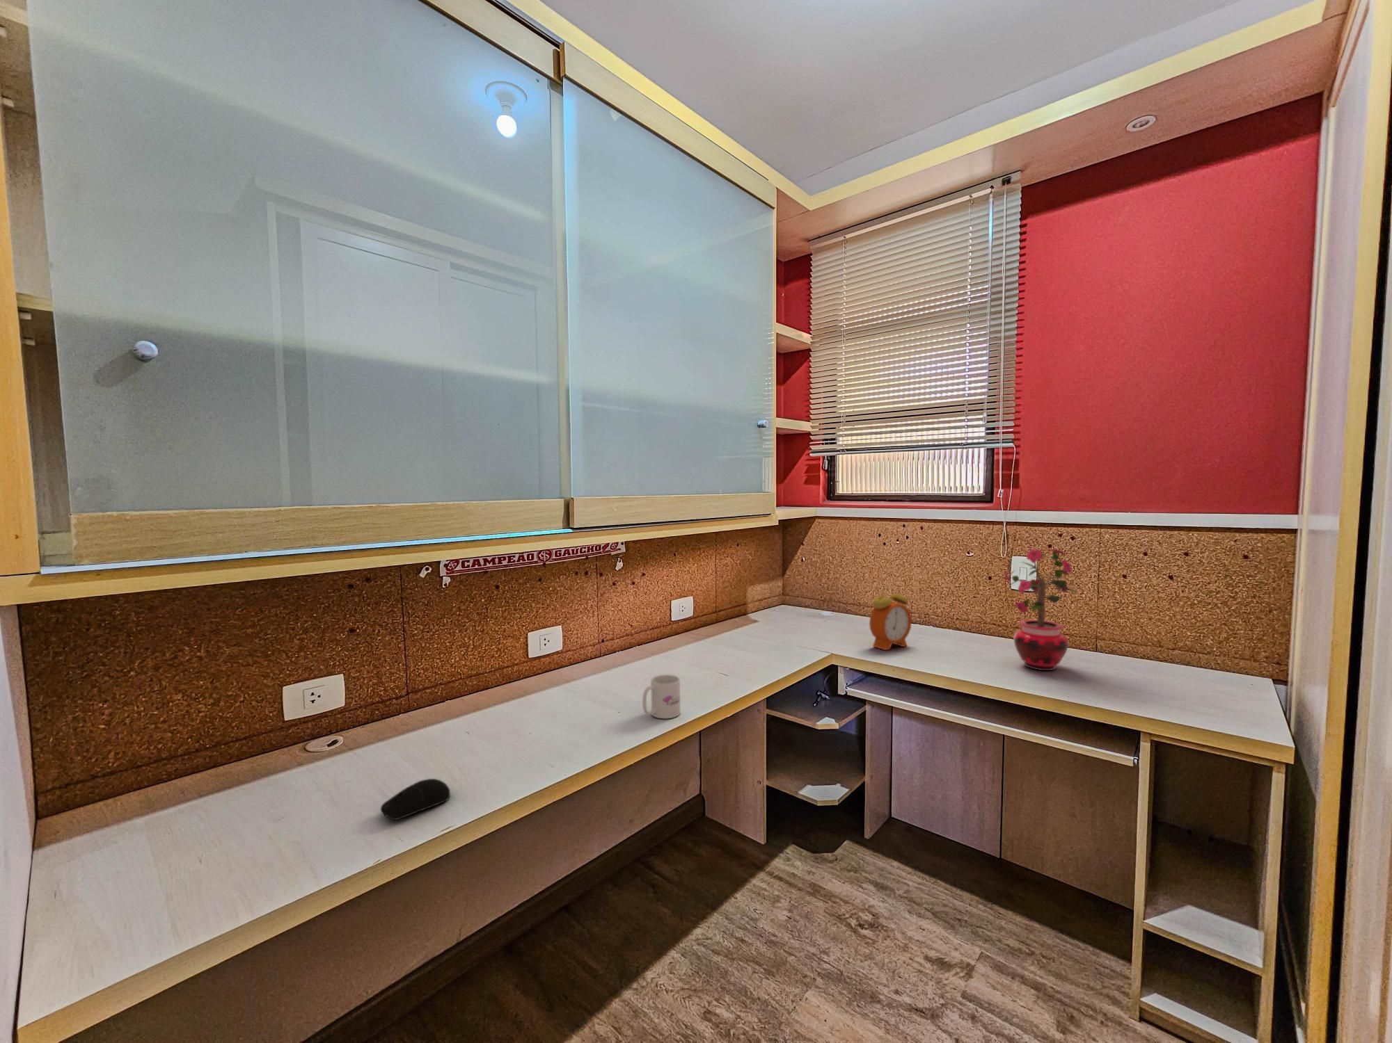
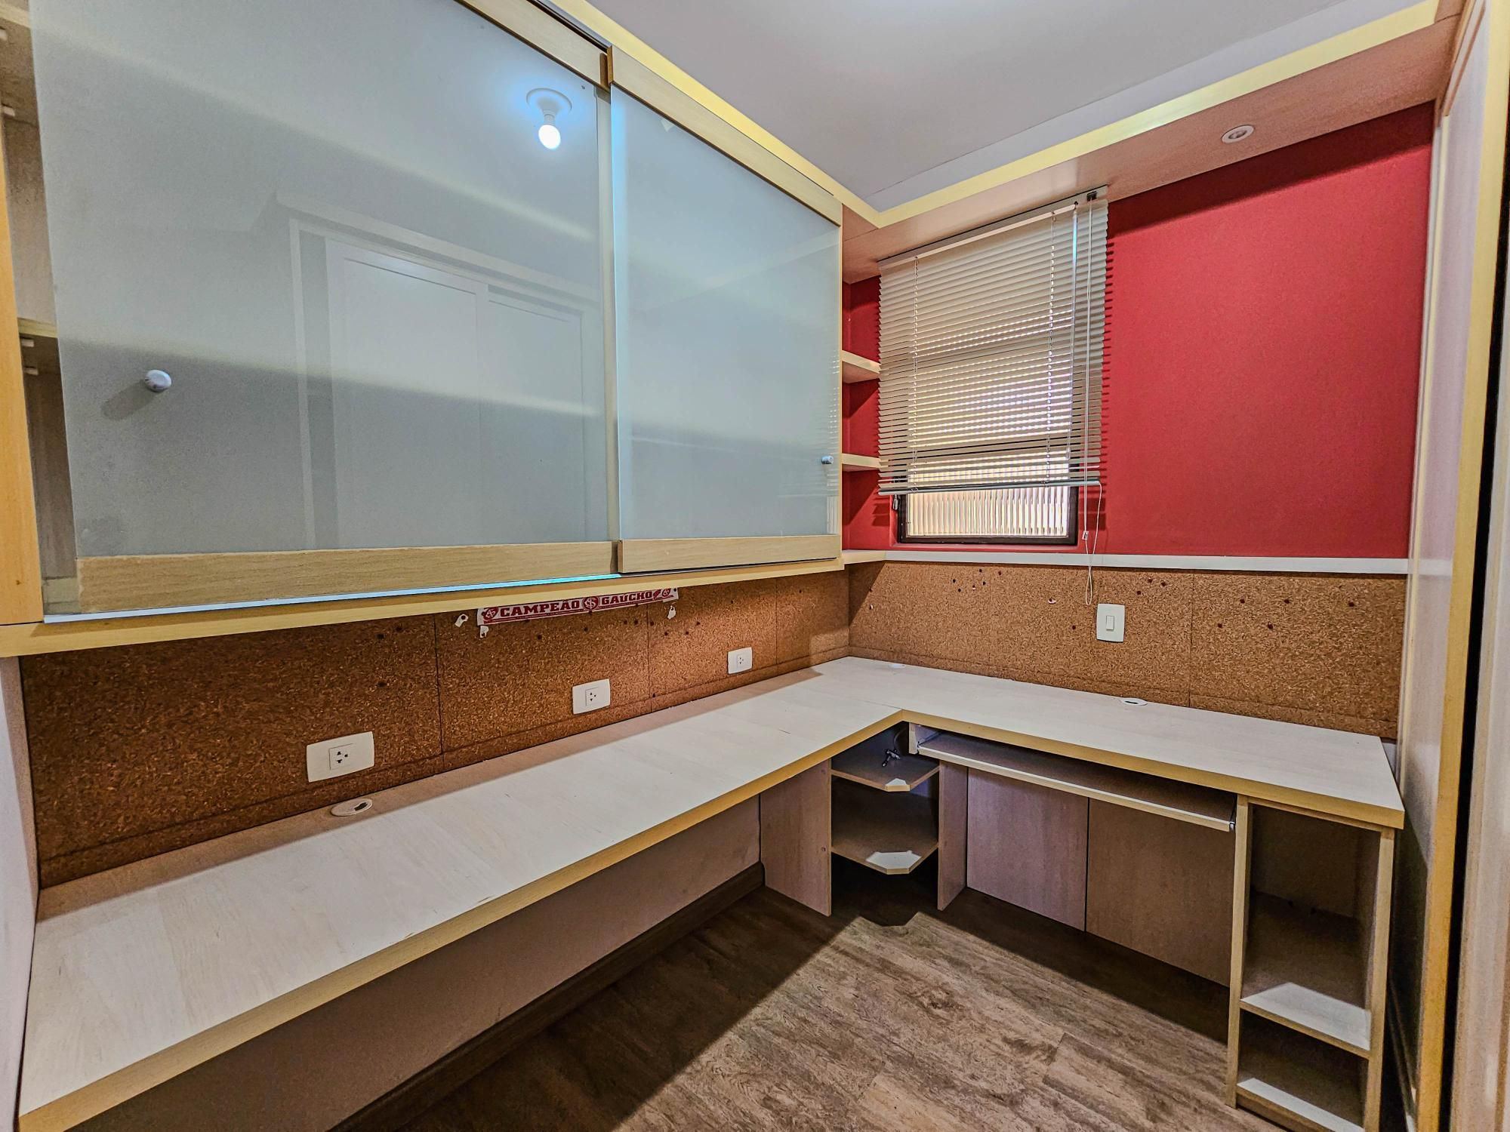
- potted plant [1000,545,1079,671]
- mug [641,674,681,719]
- alarm clock [868,584,912,651]
- computer mouse [380,778,450,821]
